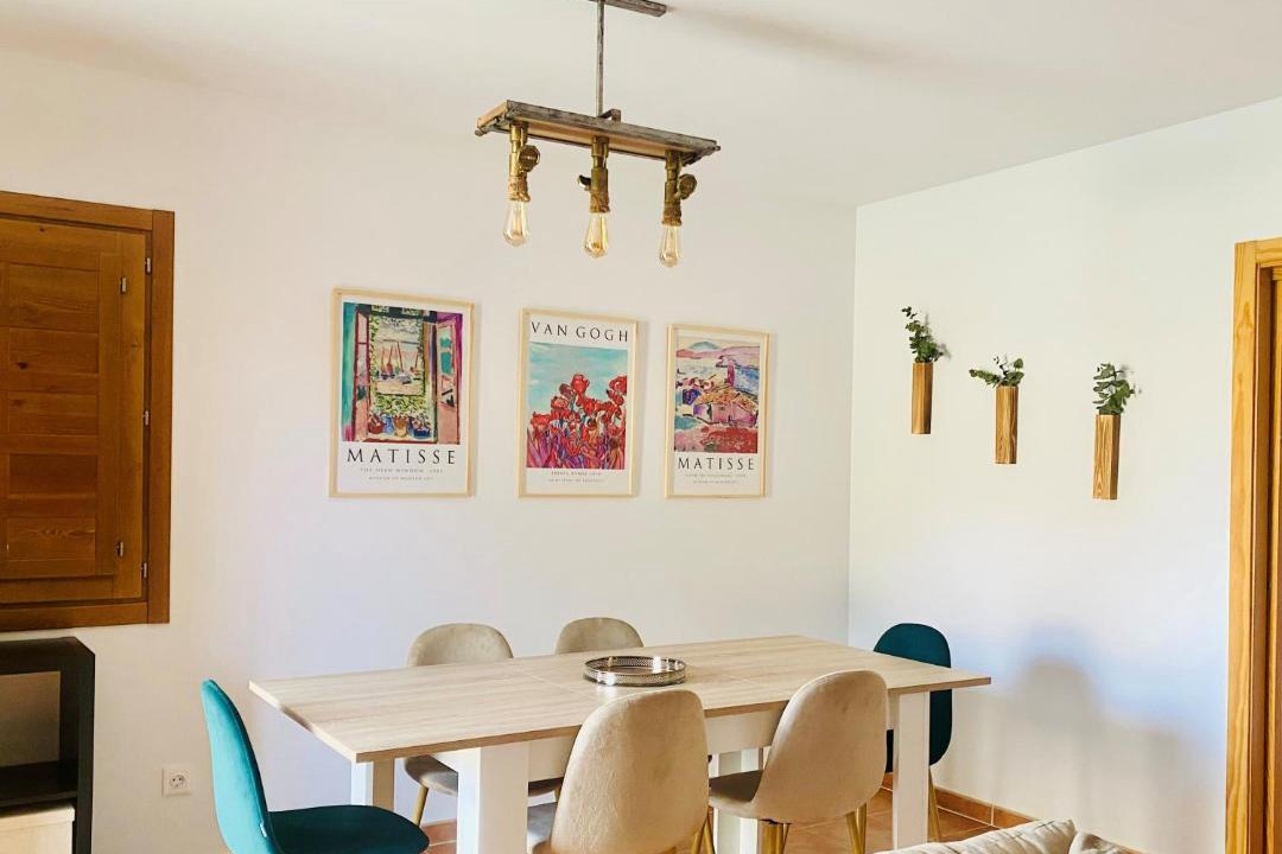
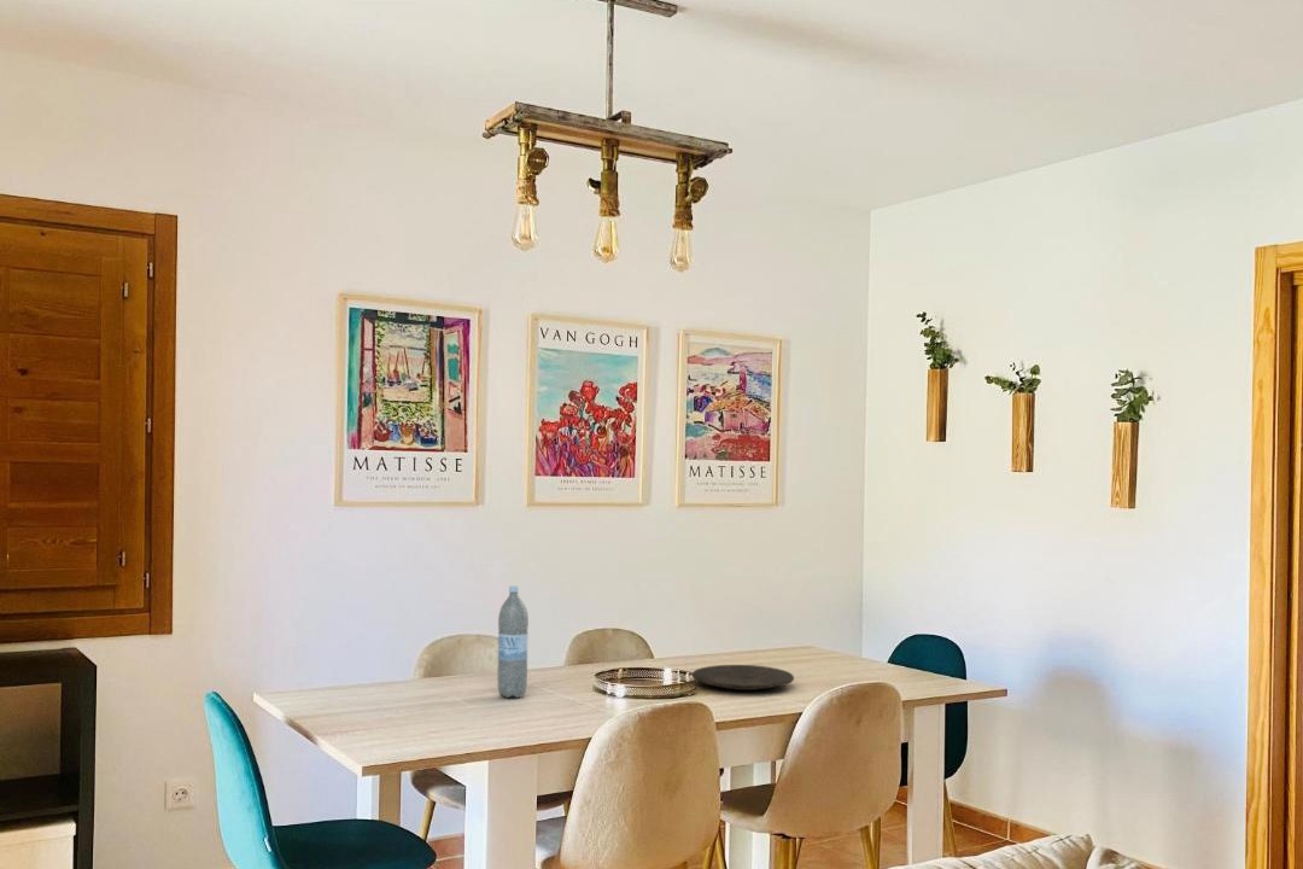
+ water bottle [496,585,530,699]
+ plate [690,664,795,692]
